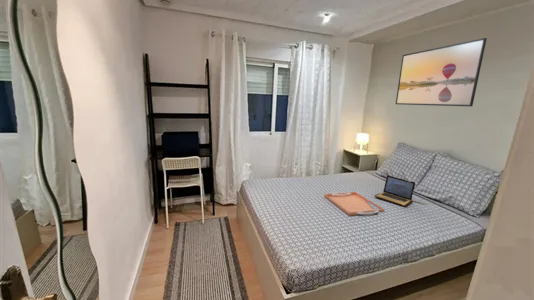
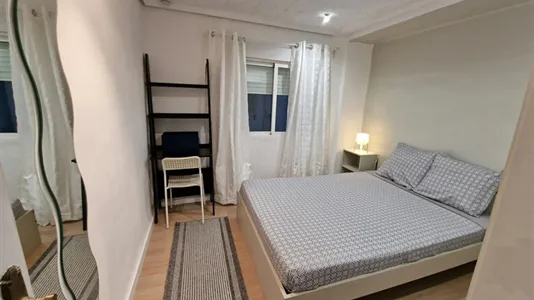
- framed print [395,37,488,107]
- serving tray [323,191,386,216]
- laptop [374,174,416,208]
